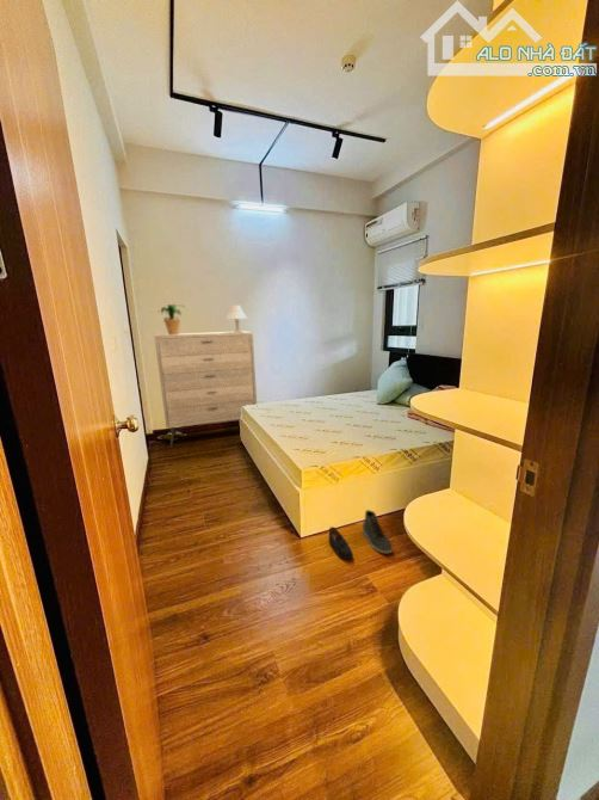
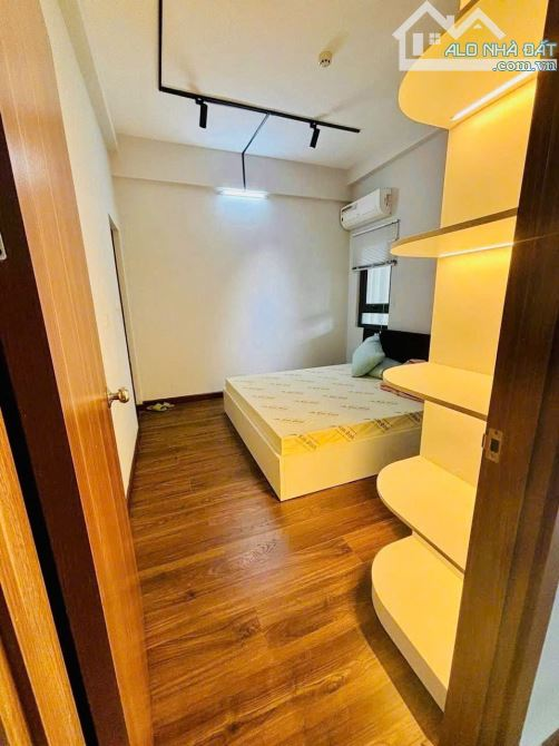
- dresser [153,330,258,449]
- table lamp [226,303,248,333]
- sneaker [362,509,394,554]
- shoe [327,525,354,560]
- potted plant [153,303,187,334]
